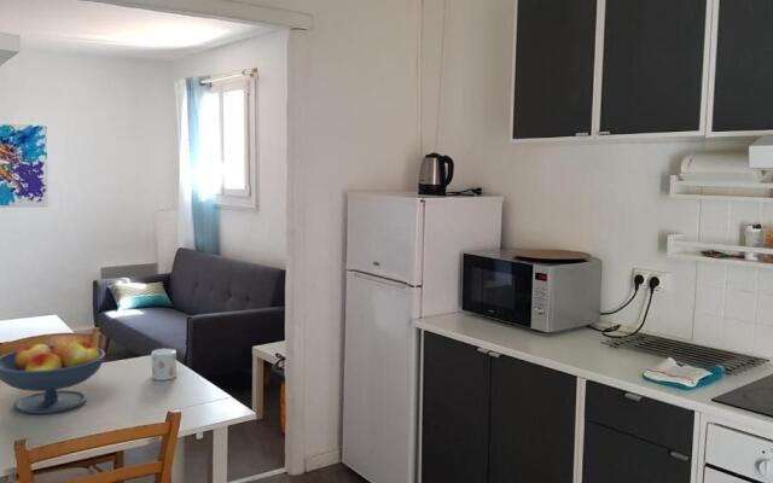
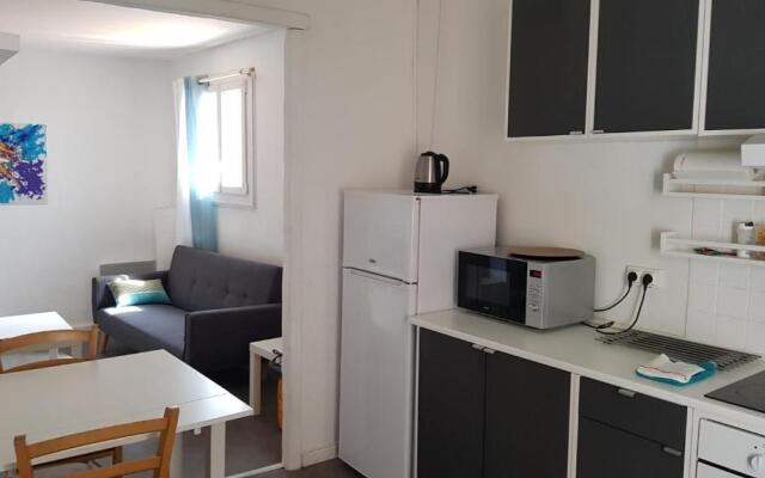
- fruit bowl [0,338,106,415]
- mug [149,348,178,382]
